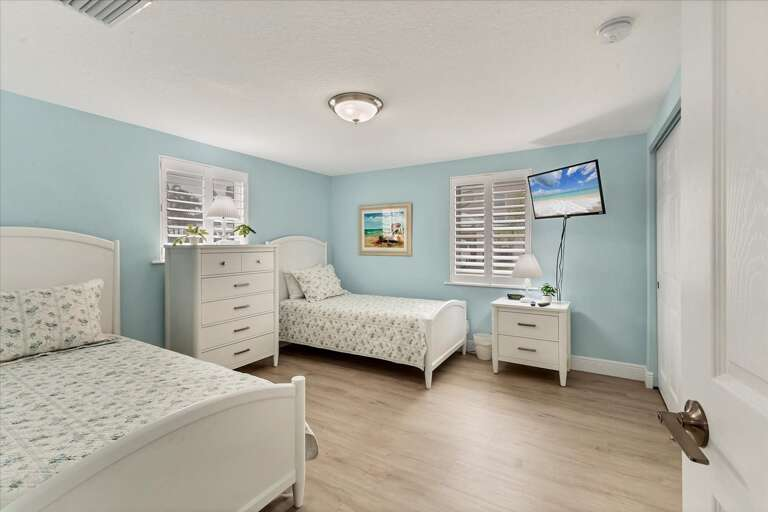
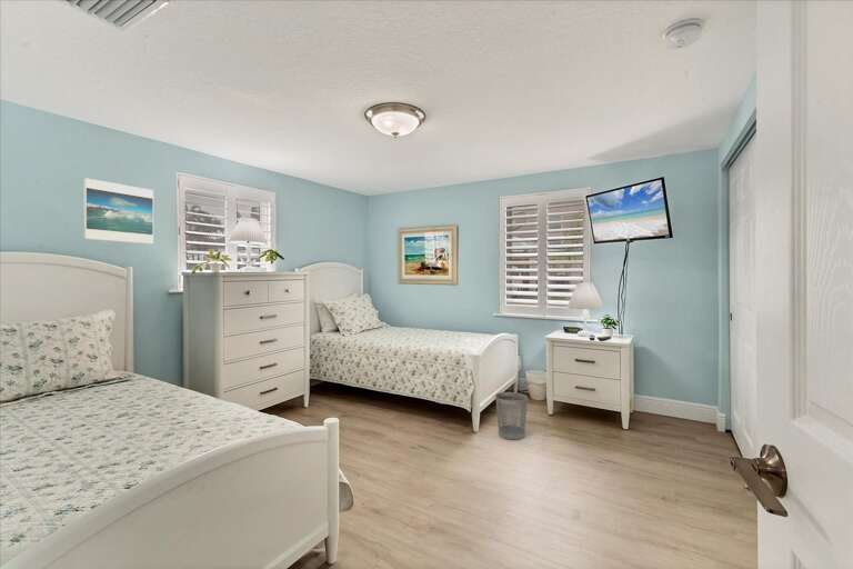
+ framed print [82,177,154,244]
+ wastebasket [494,391,529,441]
